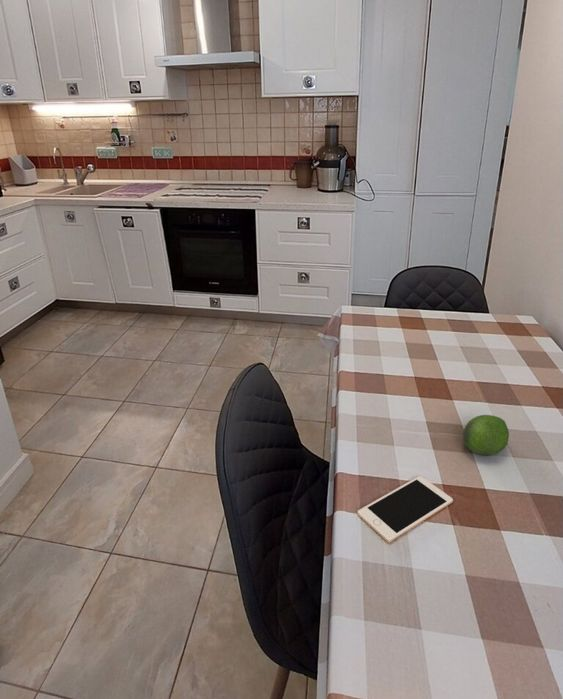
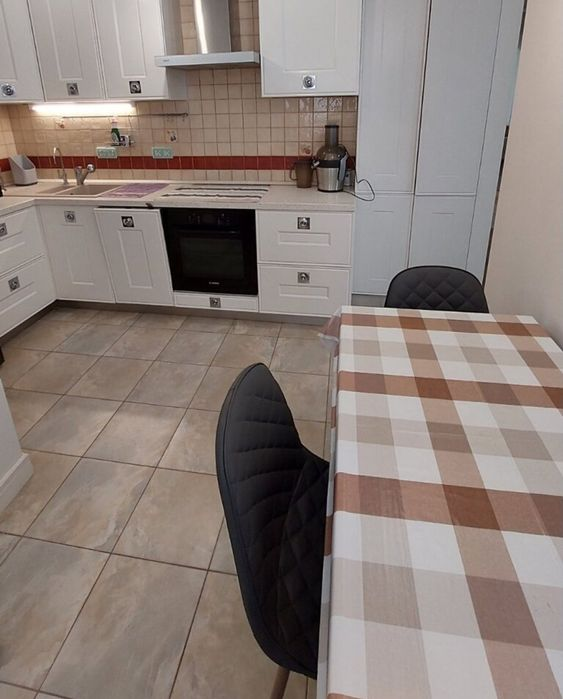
- fruit [462,414,510,457]
- cell phone [357,475,454,543]
